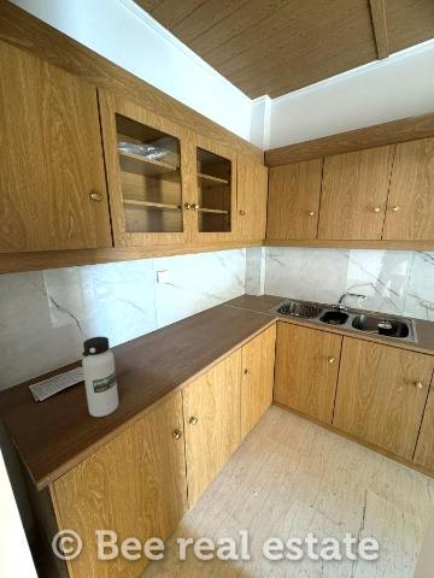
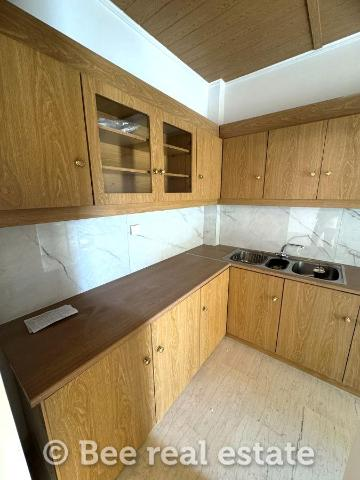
- water bottle [81,335,119,418]
